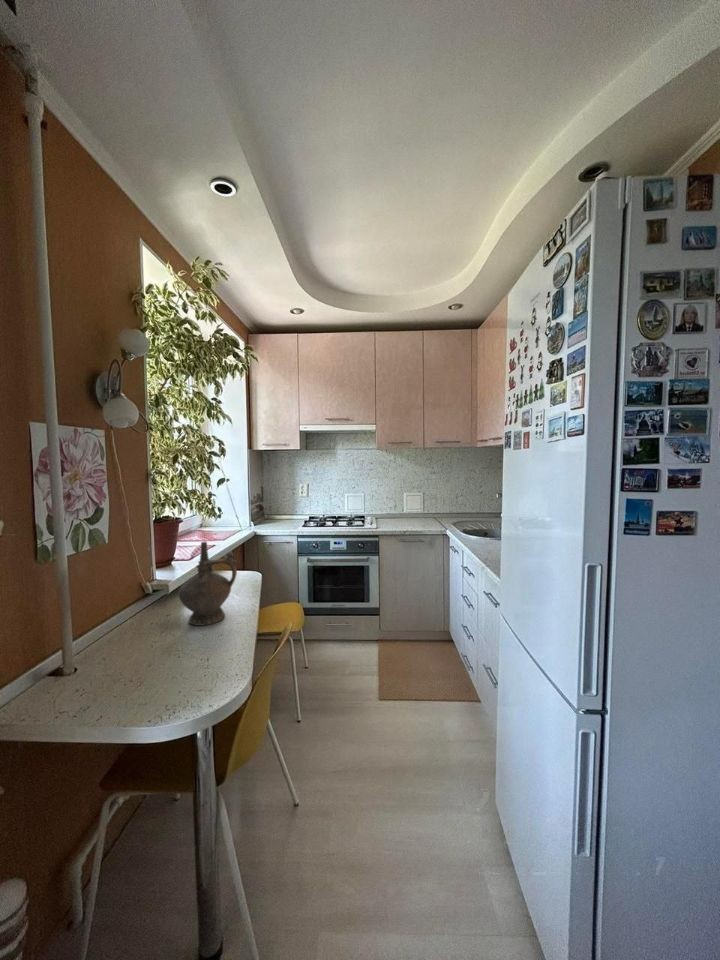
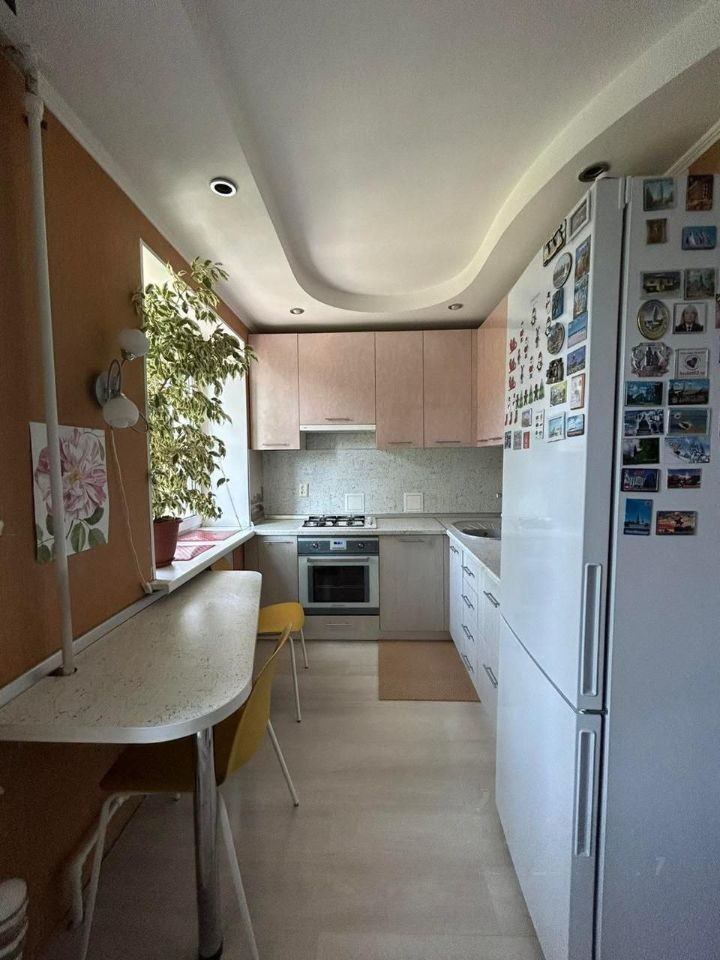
- ceremonial vessel [178,541,238,627]
